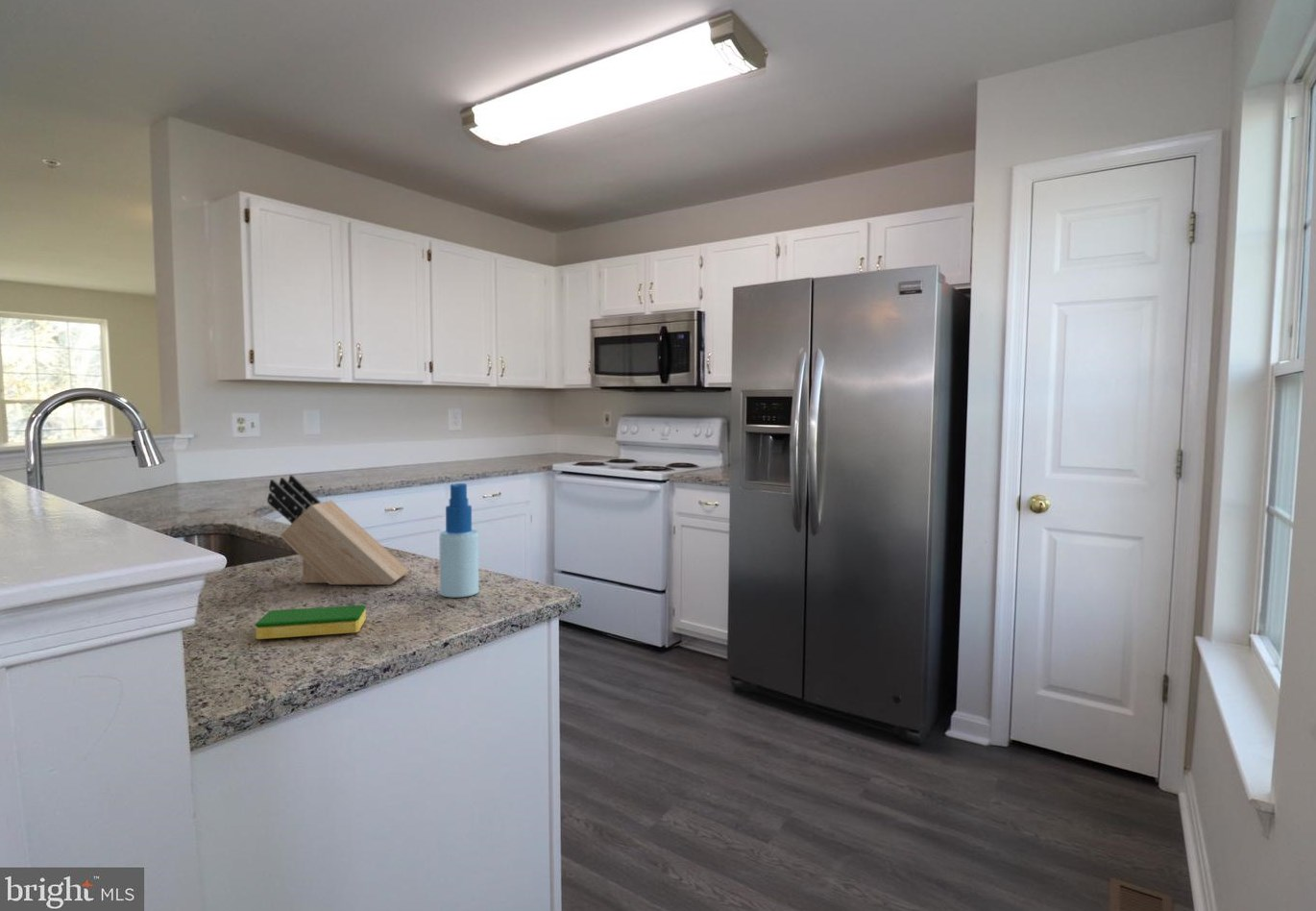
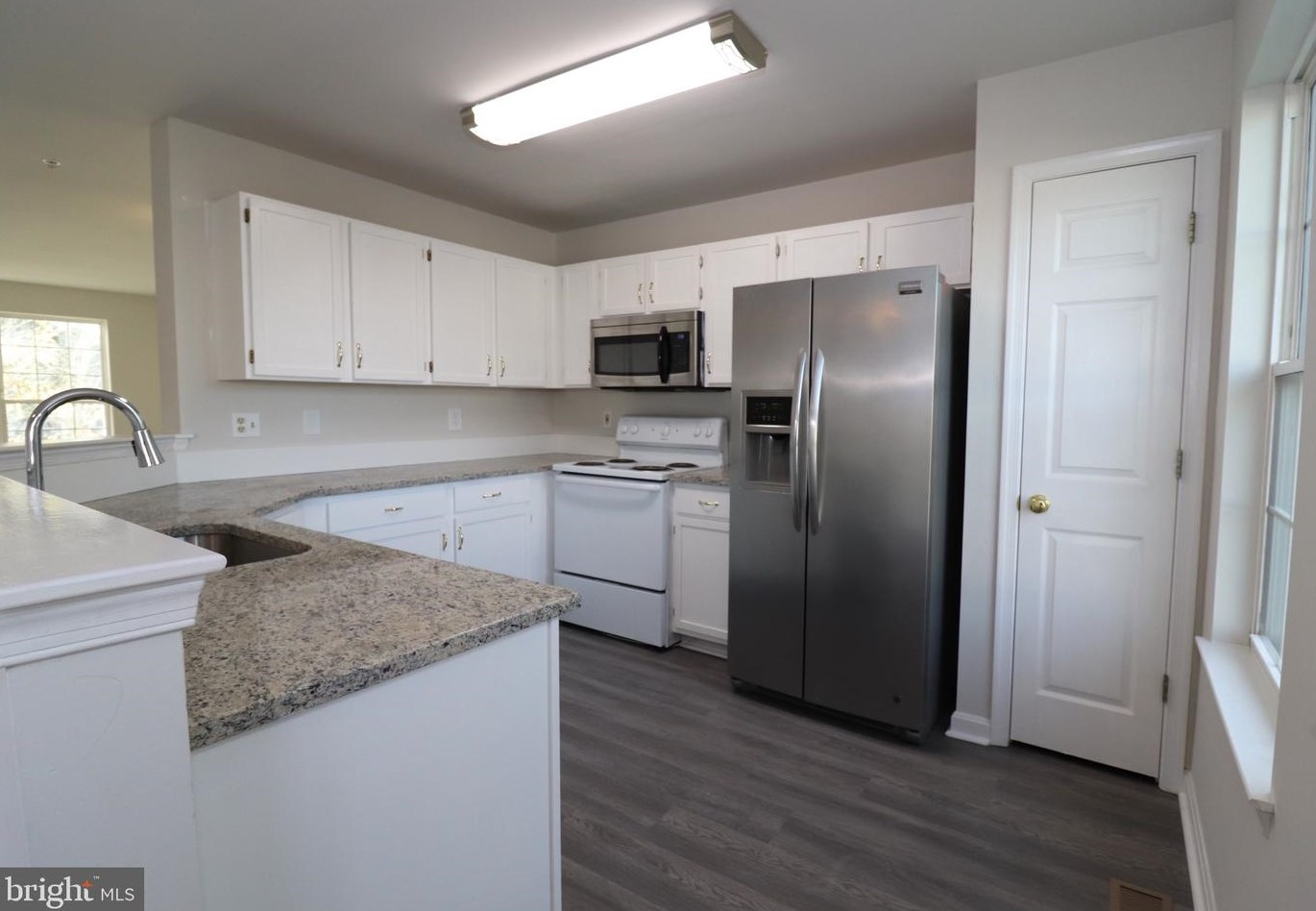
- dish sponge [255,604,367,640]
- spray bottle [439,482,479,598]
- knife block [266,474,410,585]
